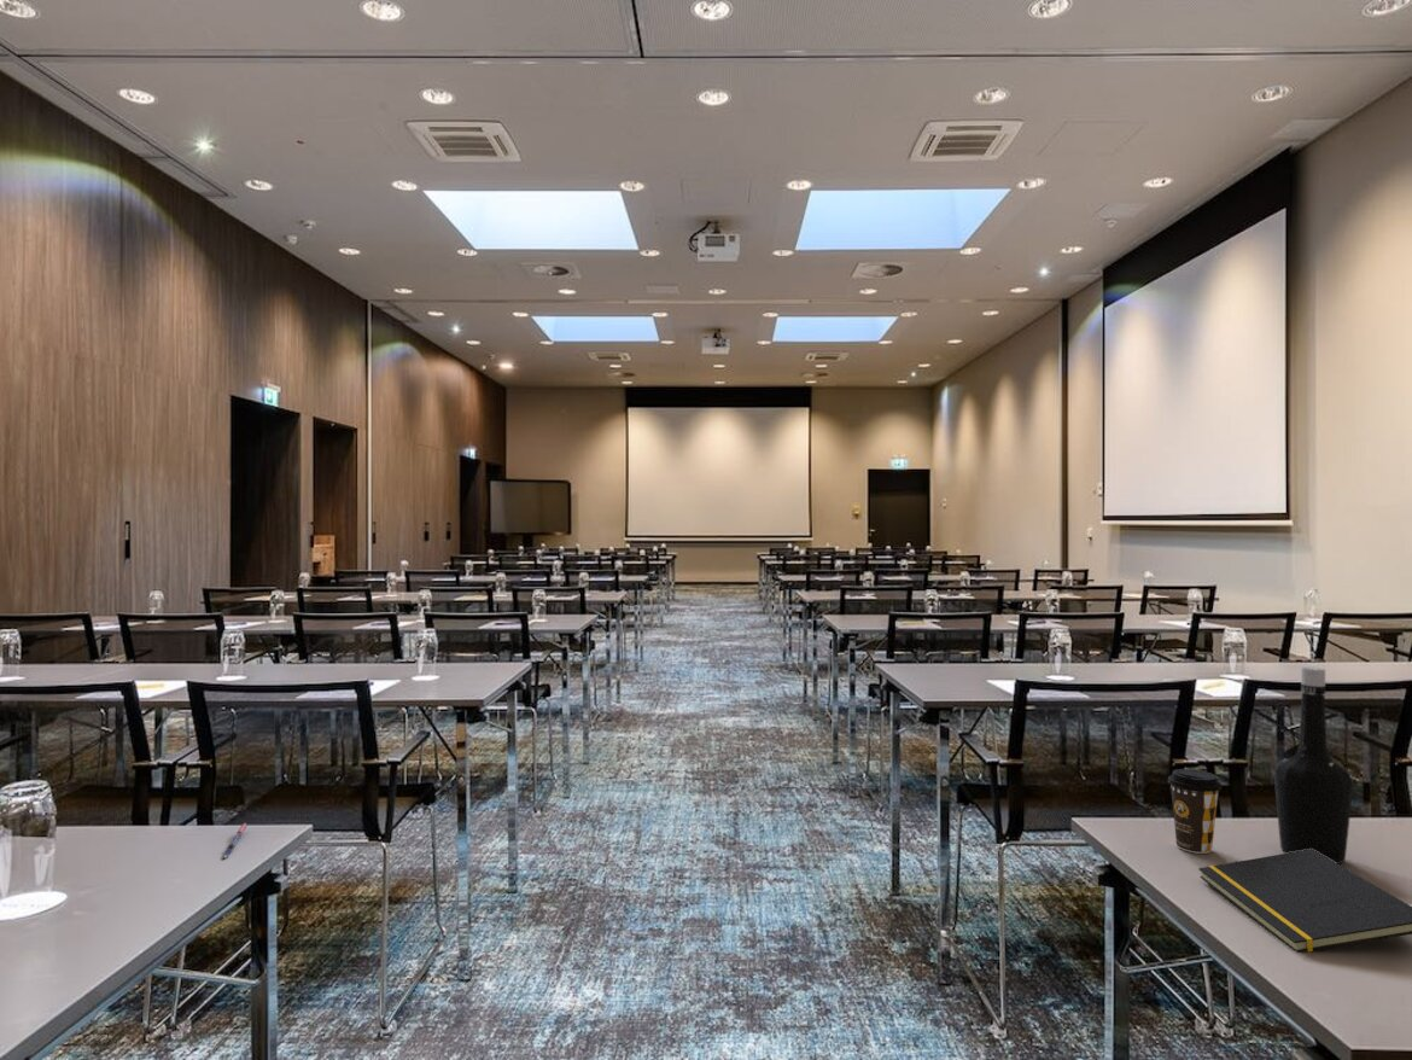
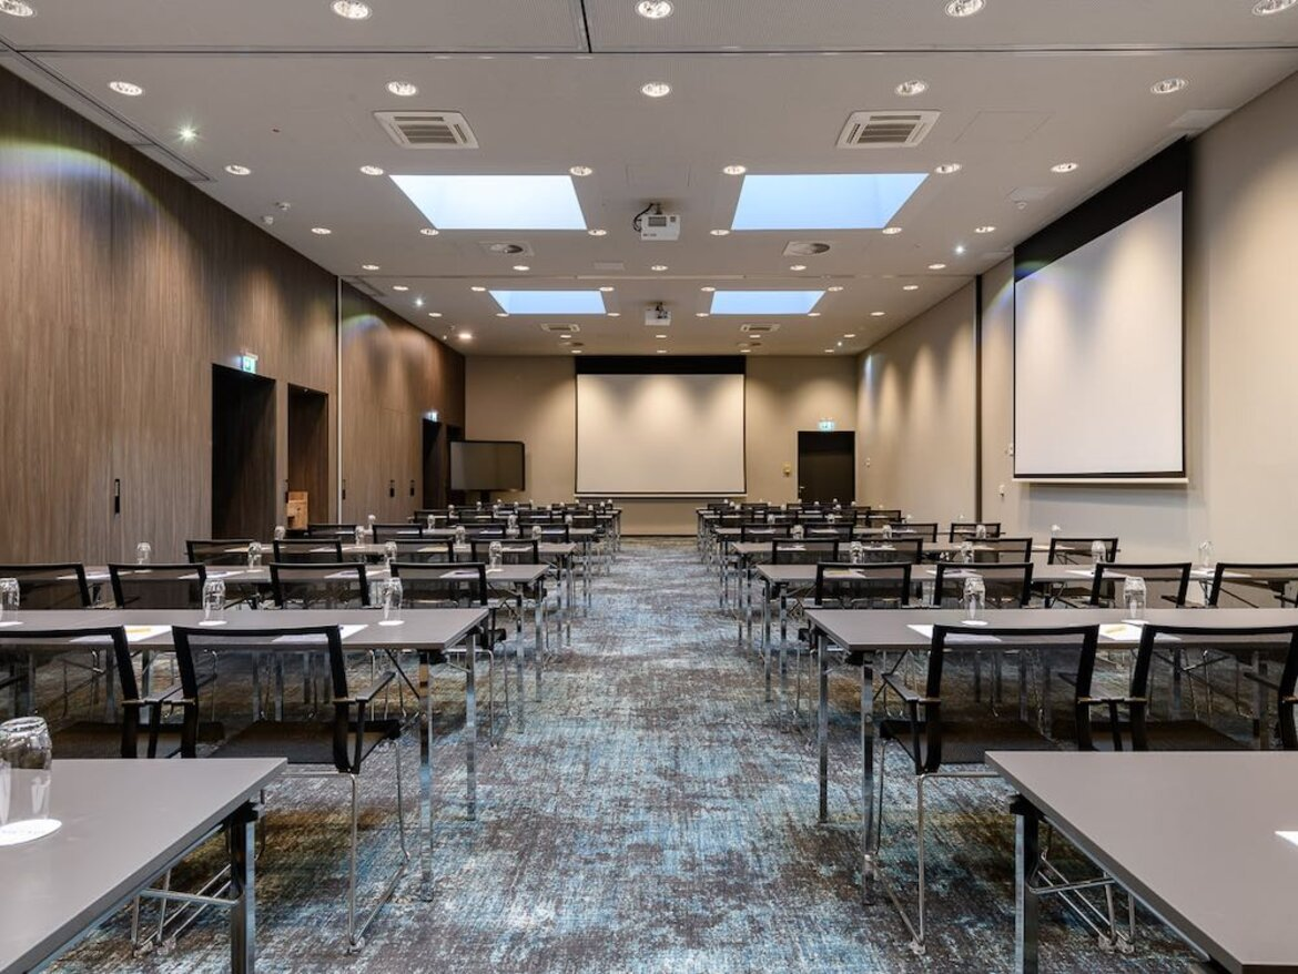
- bottle [1273,665,1354,864]
- notepad [1197,849,1412,954]
- pen [221,822,249,860]
- coffee cup [1167,768,1223,855]
